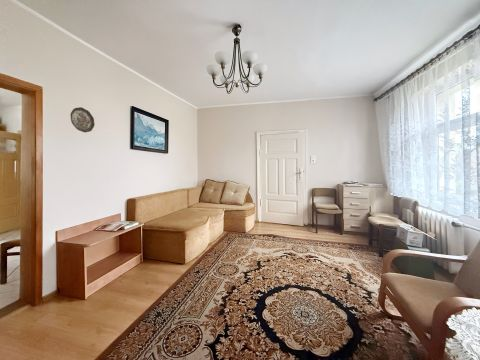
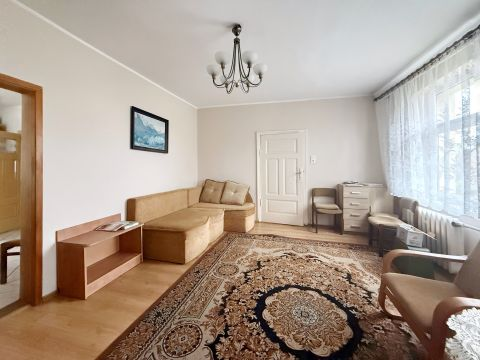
- decorative plate [69,106,96,133]
